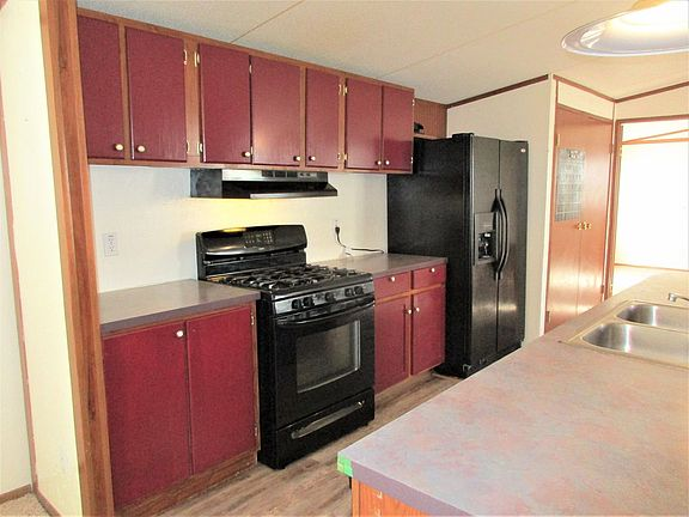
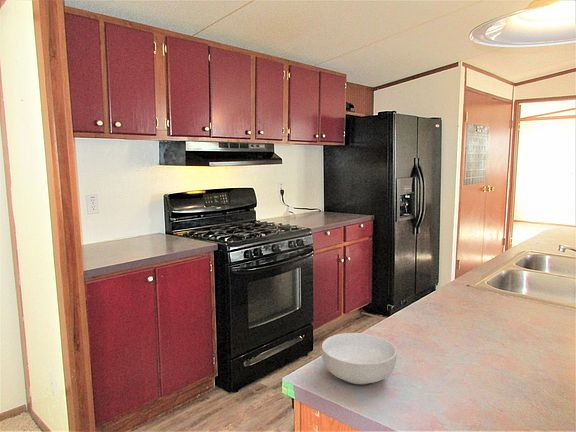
+ cereal bowl [321,332,398,385]
